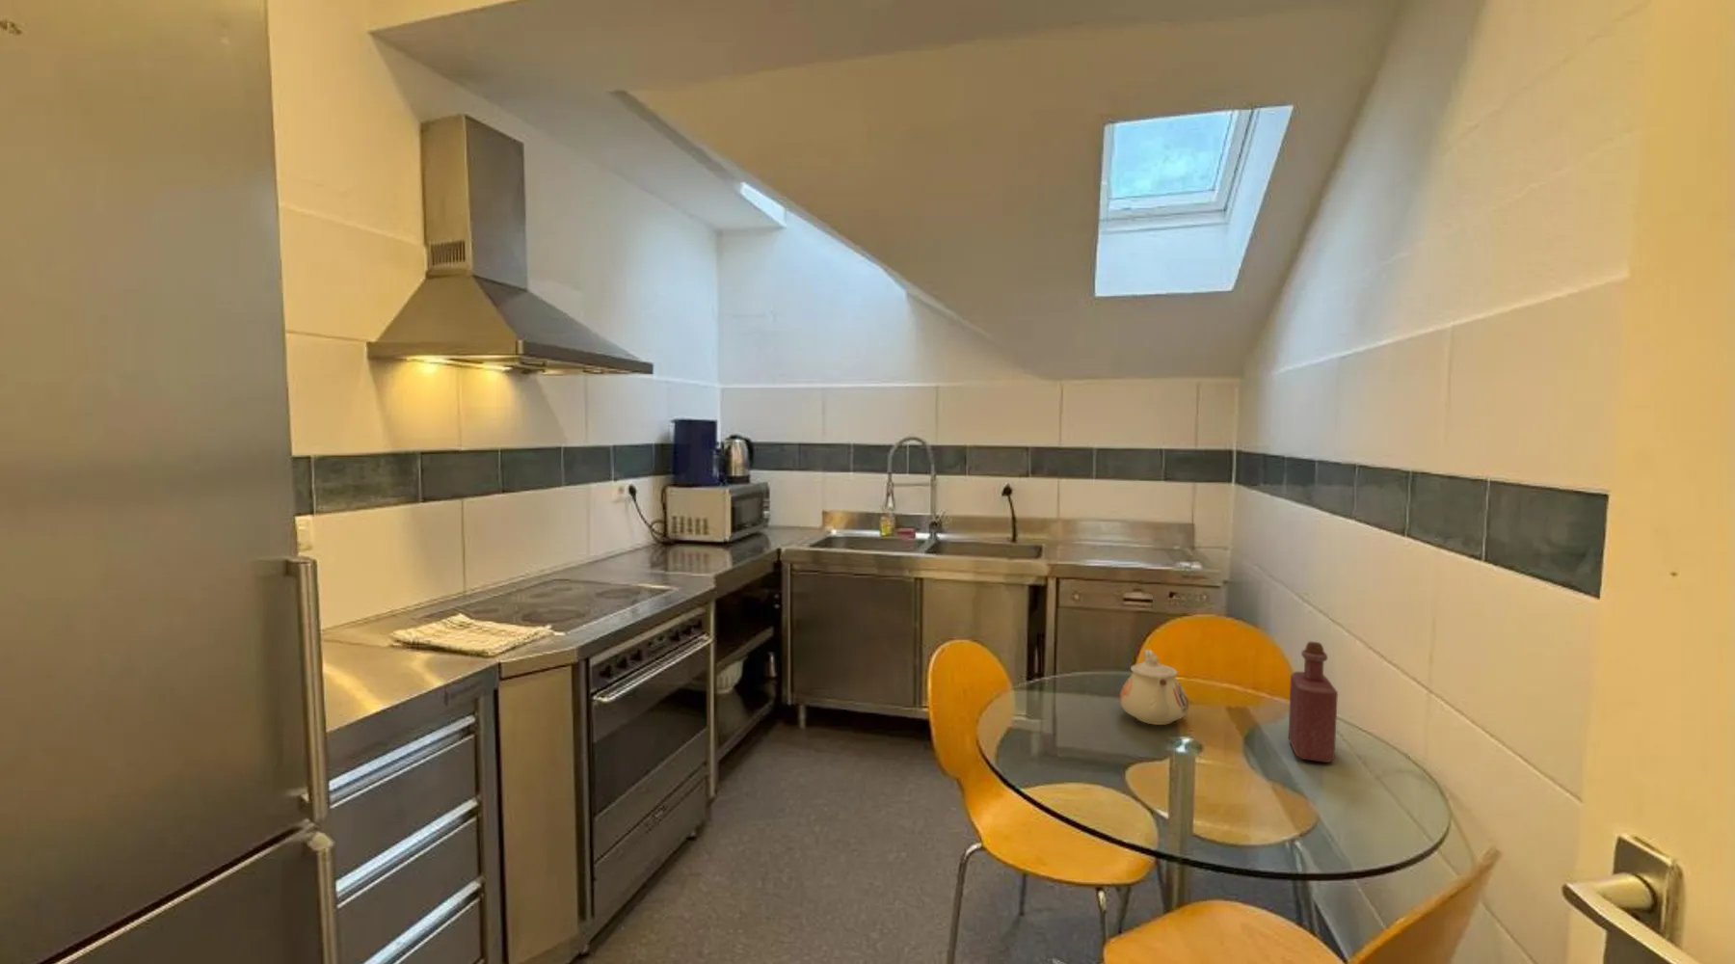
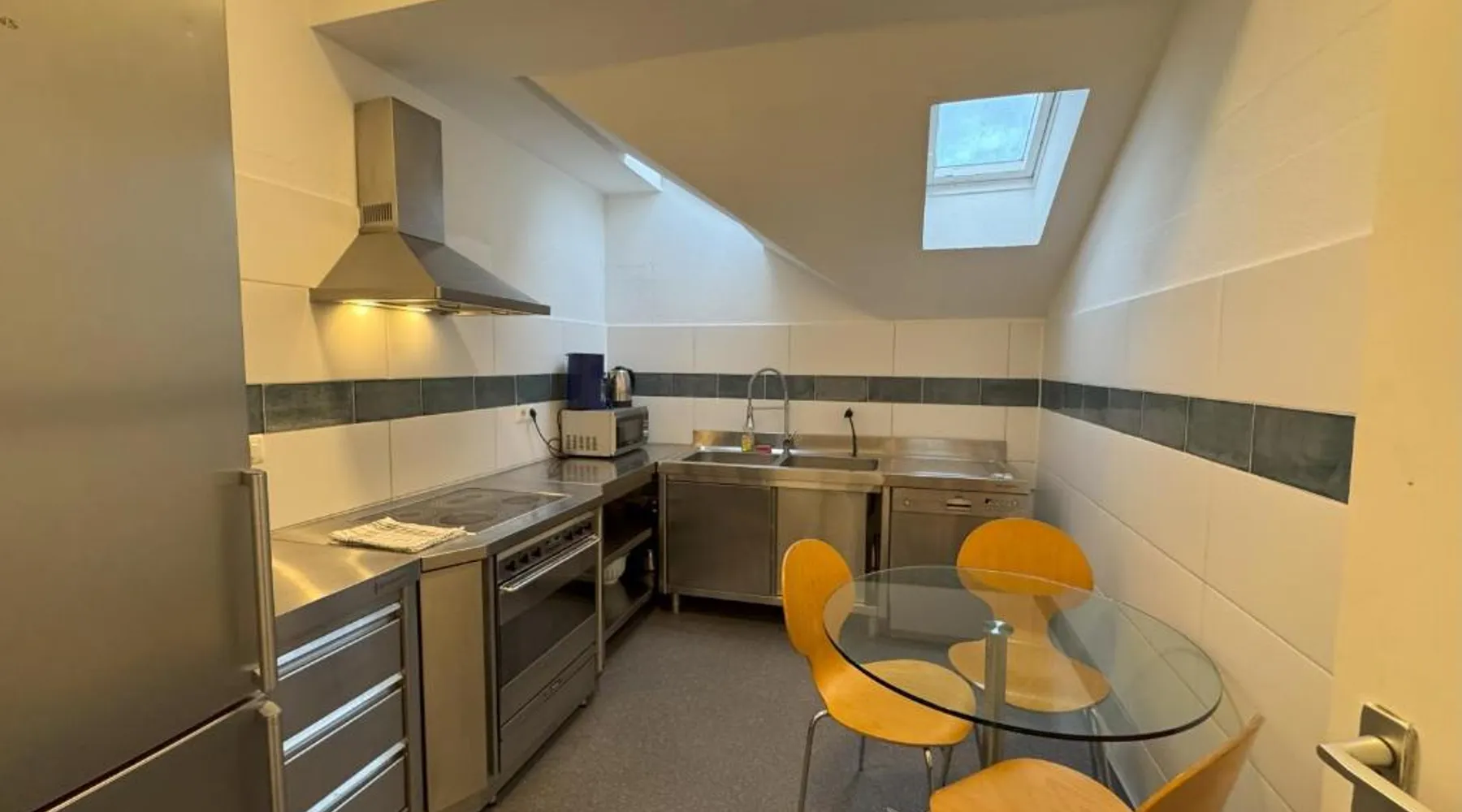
- teapot [1119,648,1189,725]
- bottle [1288,640,1339,763]
